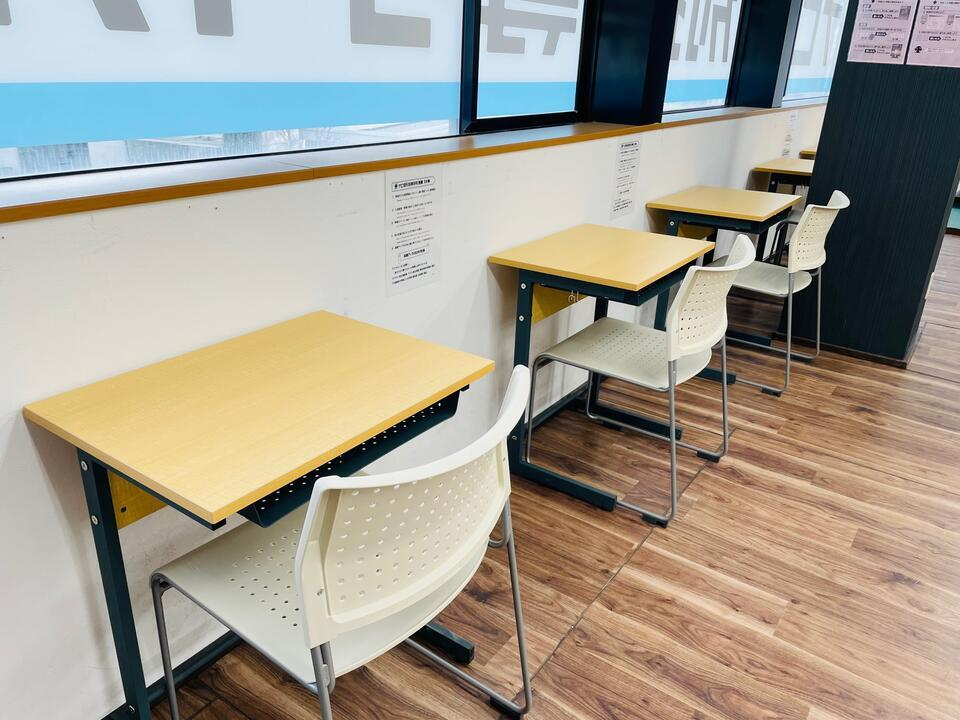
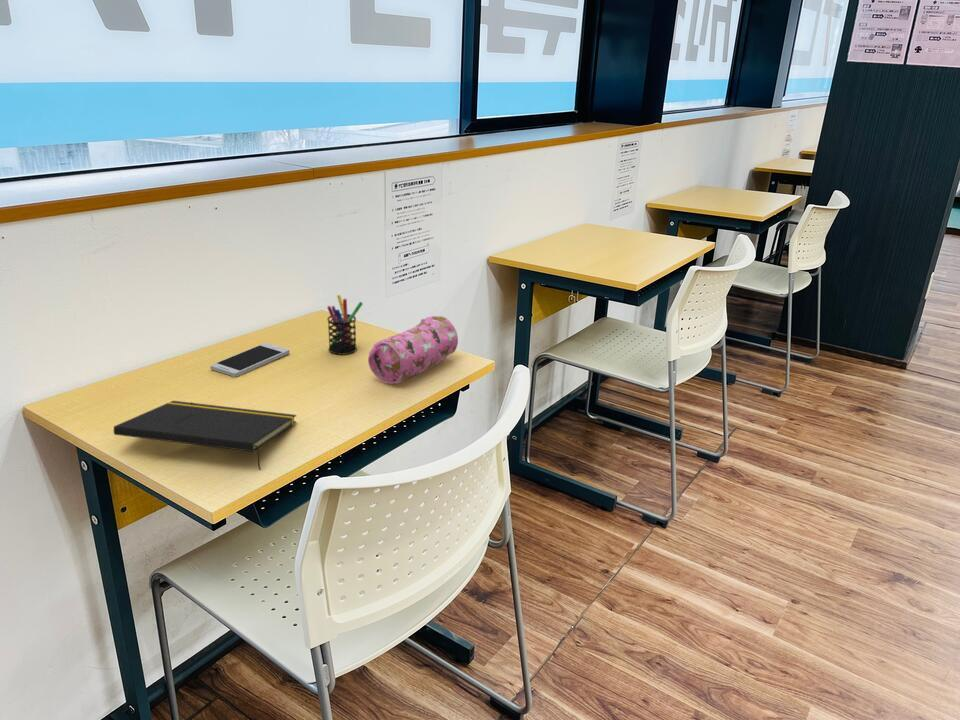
+ pencil case [367,315,459,385]
+ pen holder [326,294,364,355]
+ smartphone [210,342,291,378]
+ notepad [113,400,297,470]
